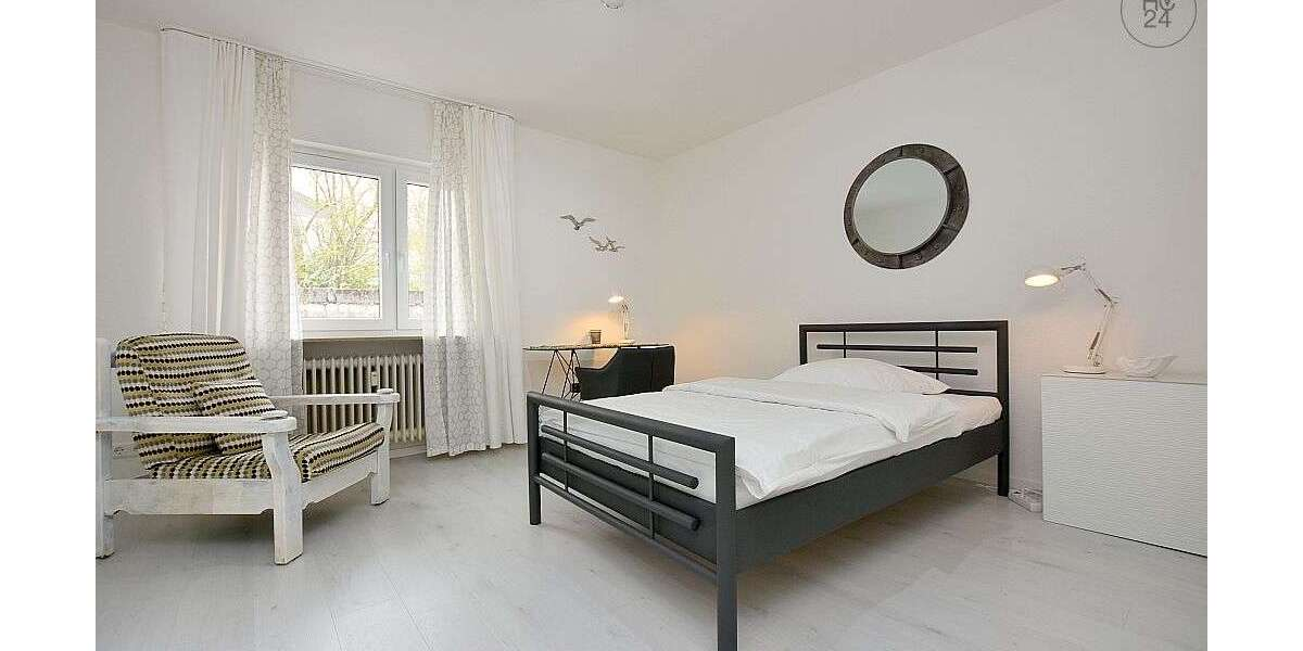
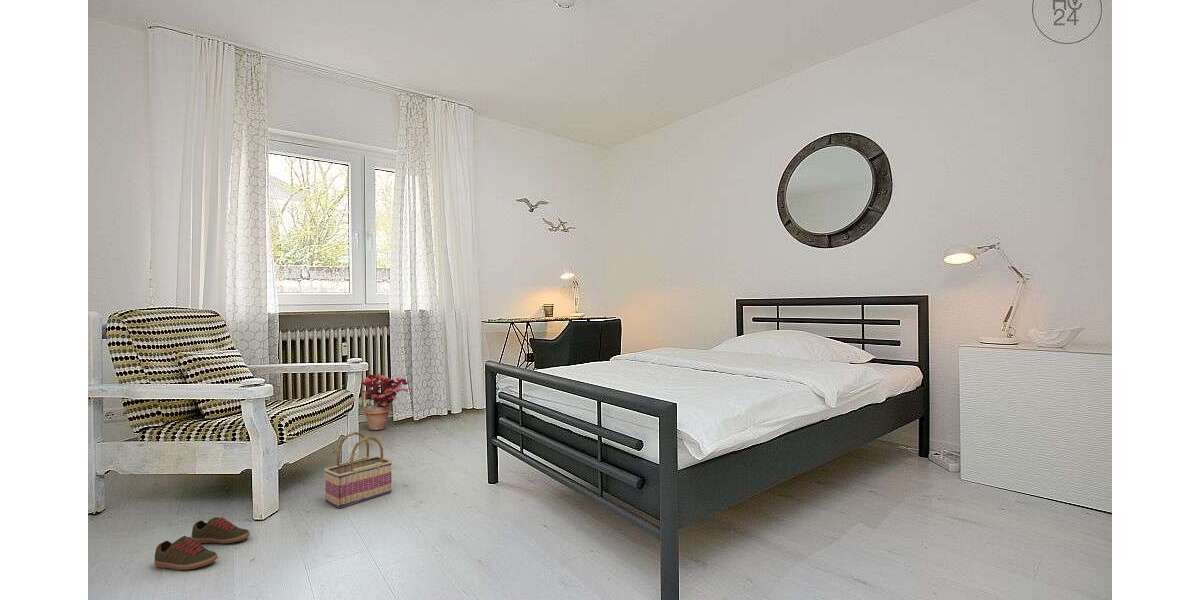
+ basket [324,431,393,509]
+ shoe [153,516,251,571]
+ potted plant [359,372,409,431]
